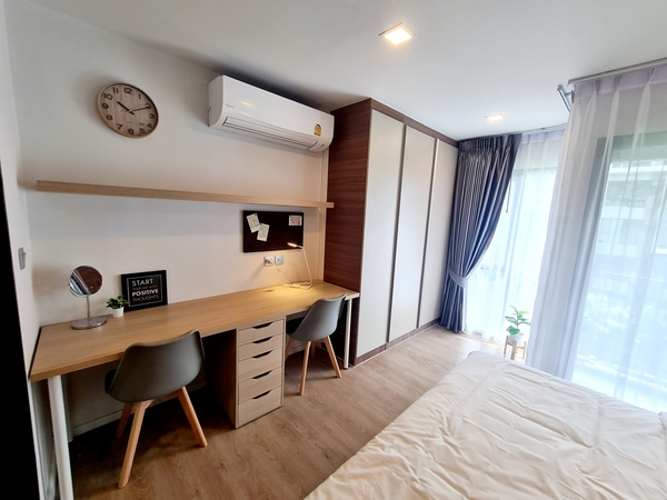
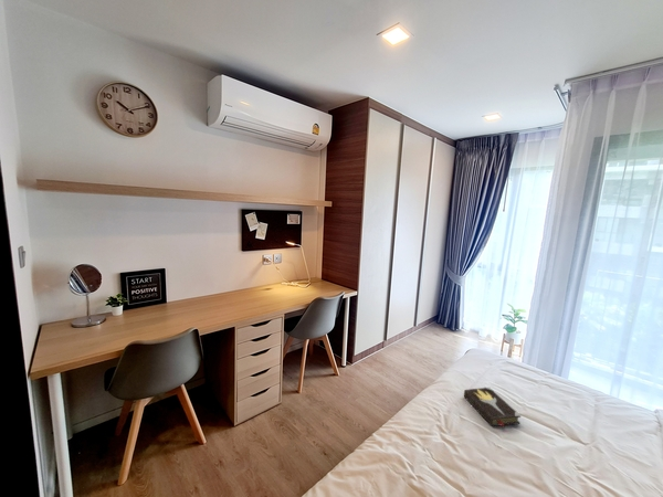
+ hardback book [463,385,522,429]
